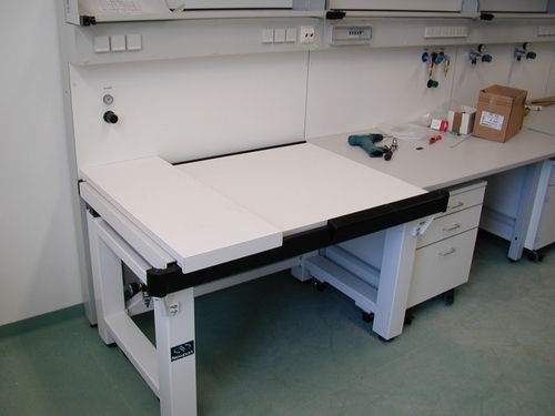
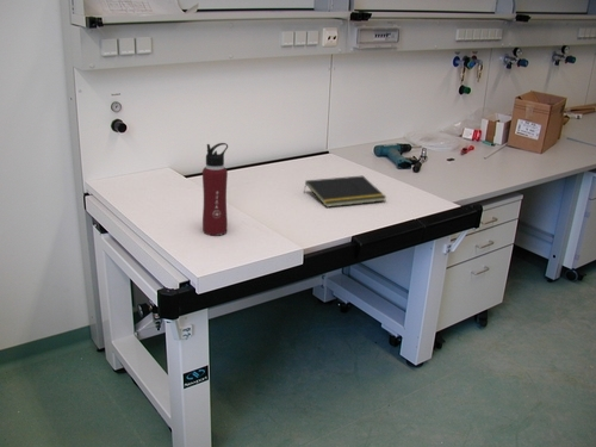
+ water bottle [201,142,229,236]
+ notepad [303,175,387,209]
